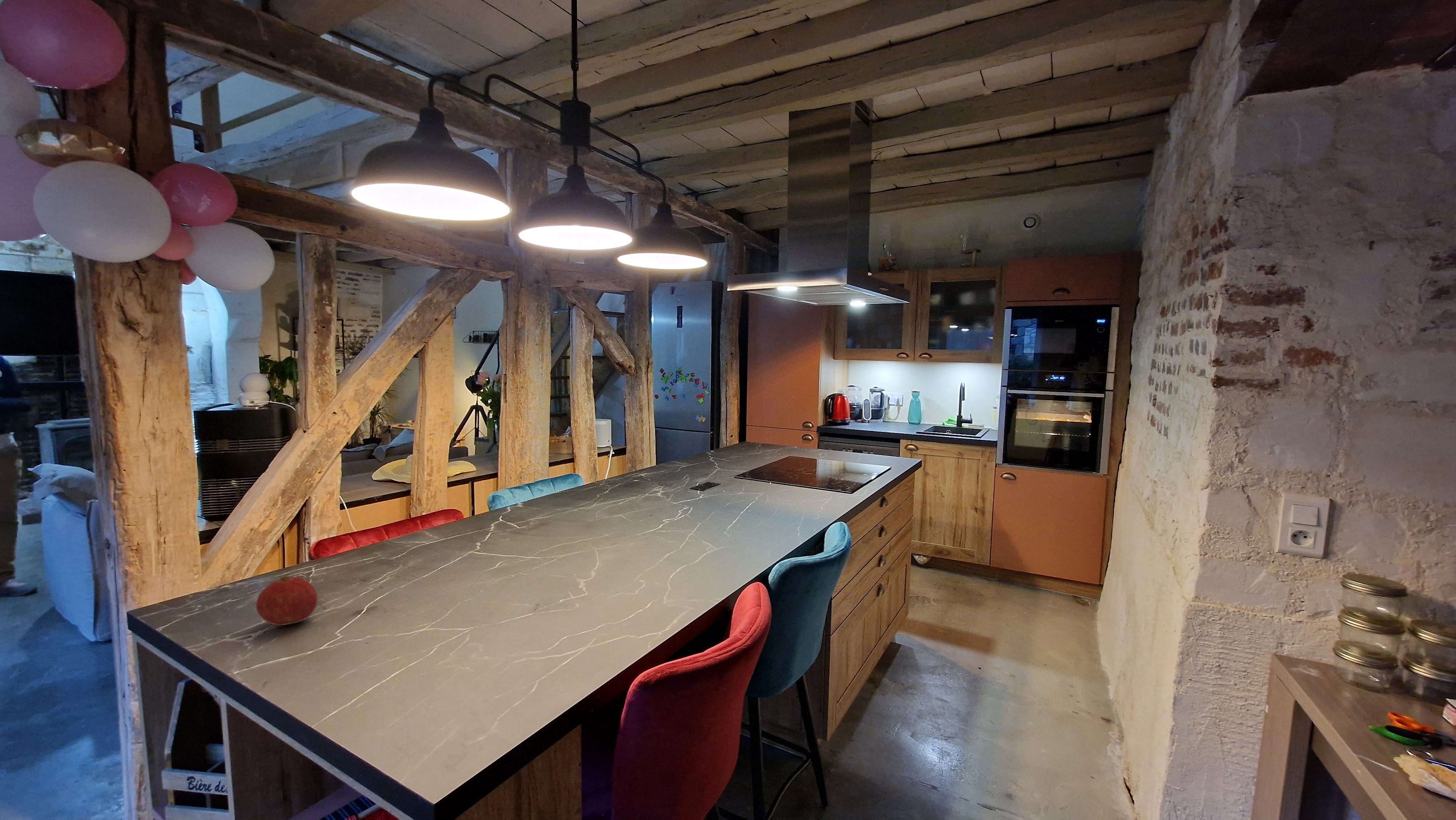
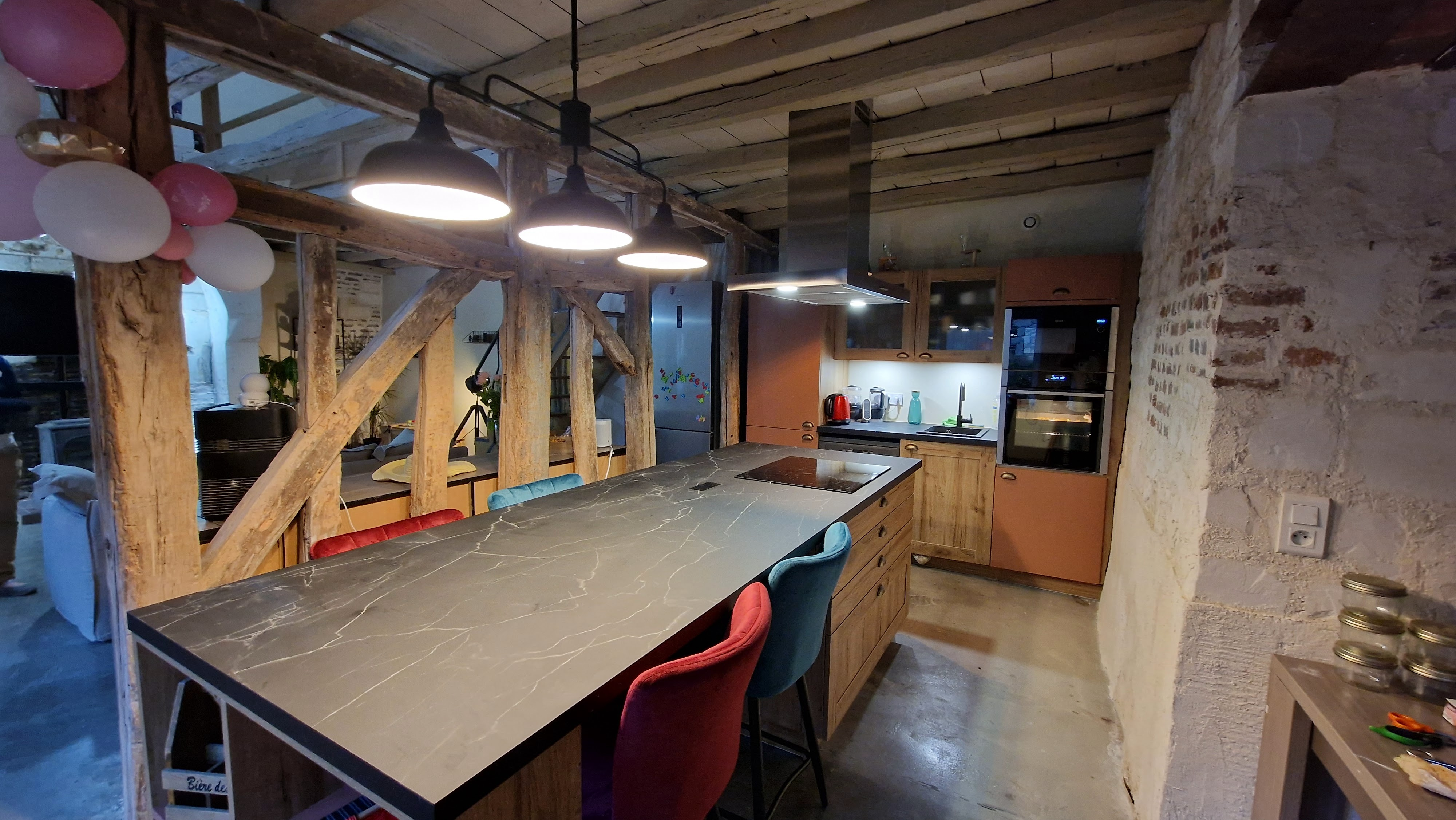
- fruit [256,576,318,626]
